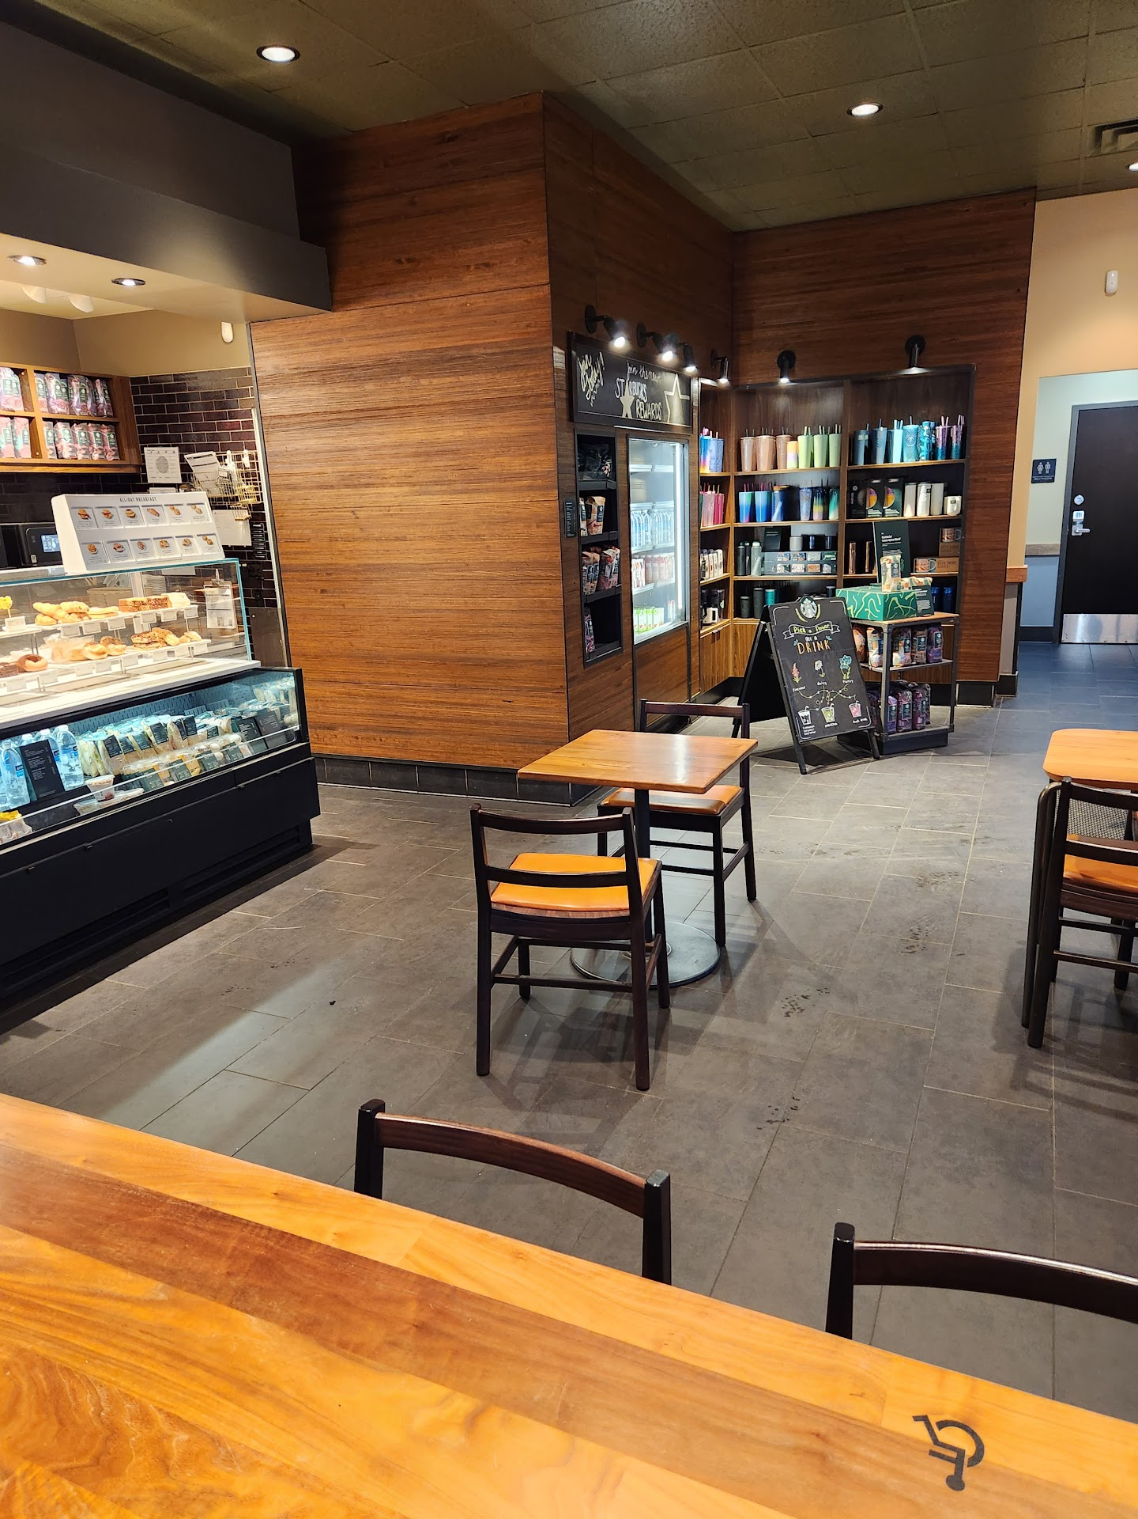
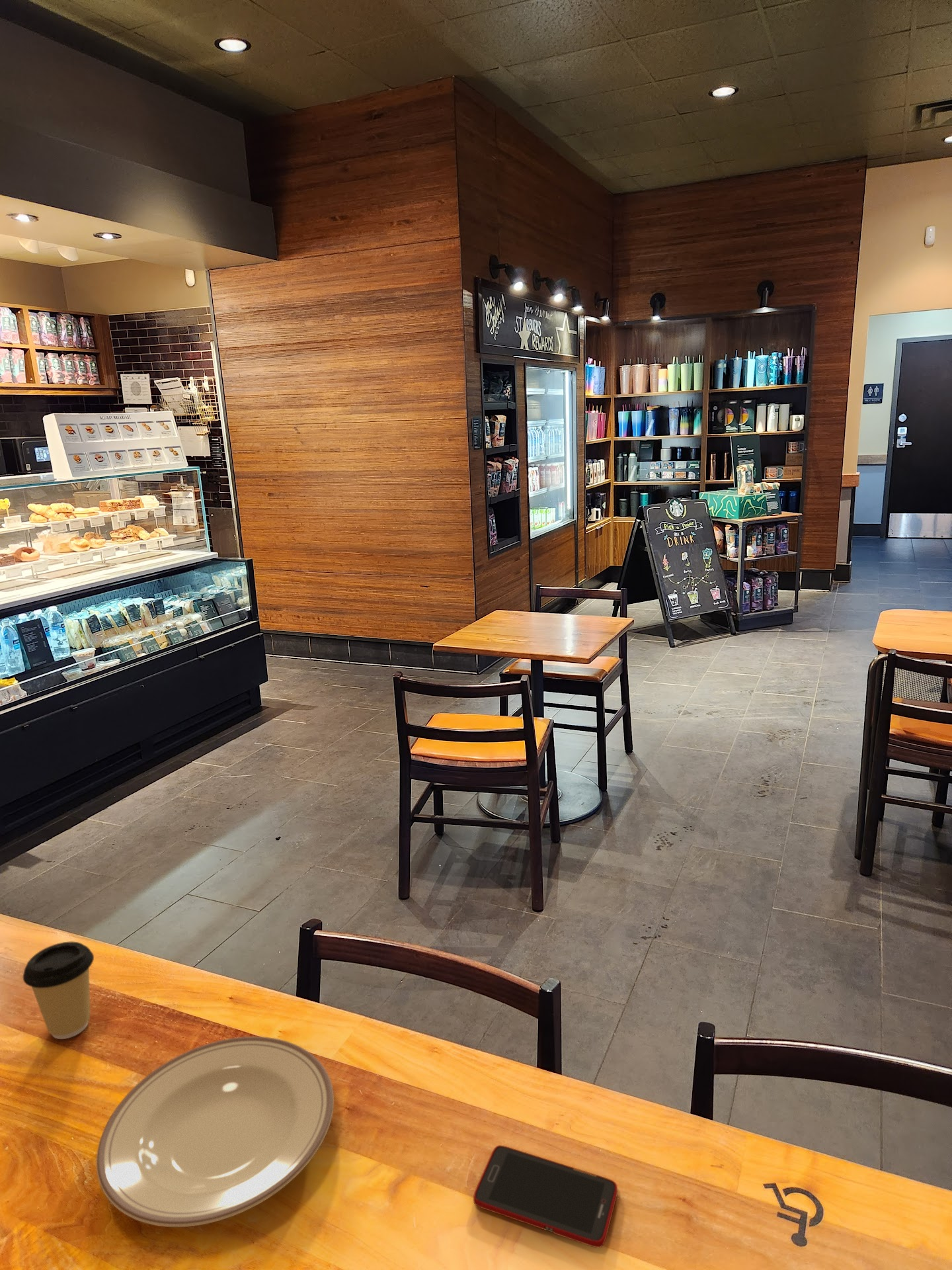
+ coffee cup [22,941,95,1040]
+ plate [96,1036,335,1228]
+ cell phone [473,1144,618,1248]
